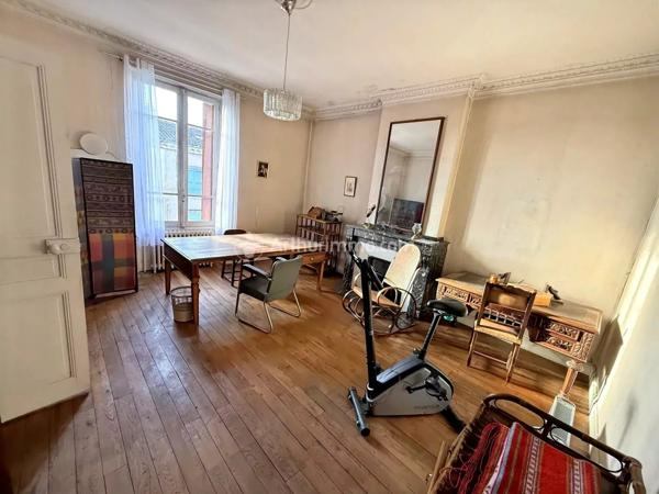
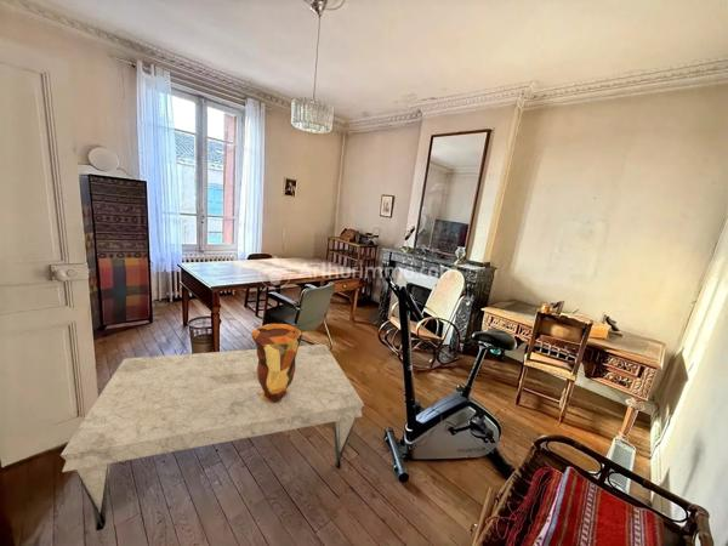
+ decorative vase [250,323,303,403]
+ coffee table [59,343,365,533]
